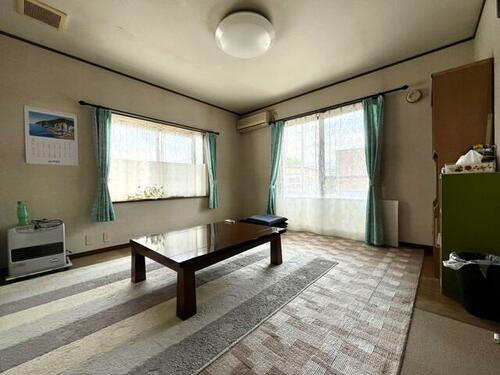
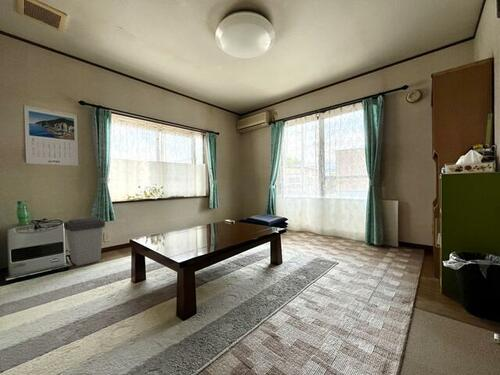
+ trash can [63,216,106,267]
